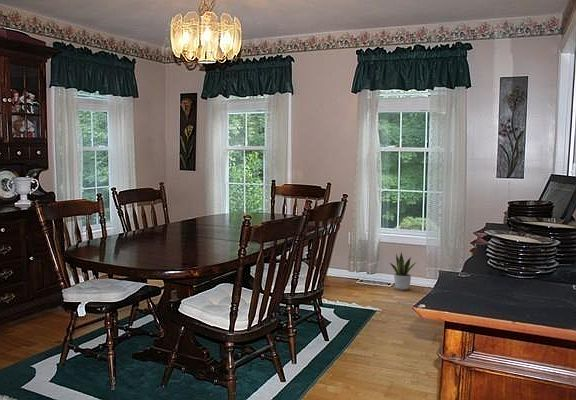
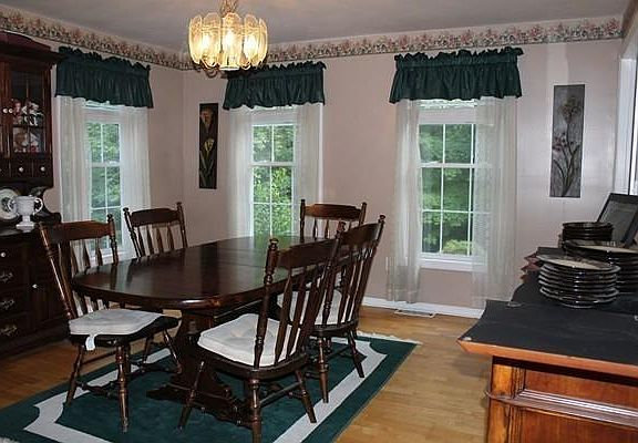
- potted plant [389,251,416,291]
